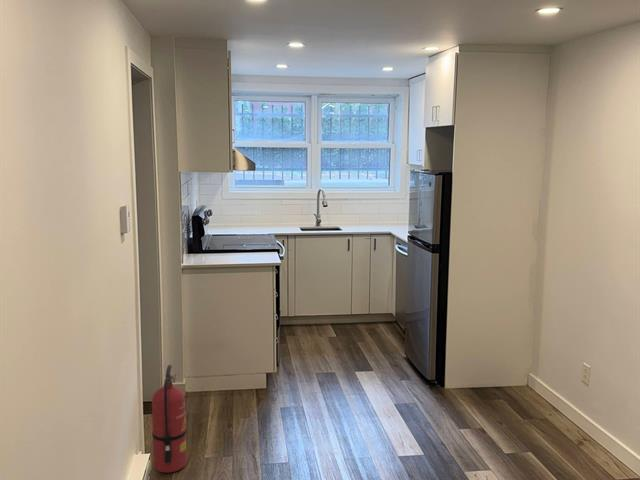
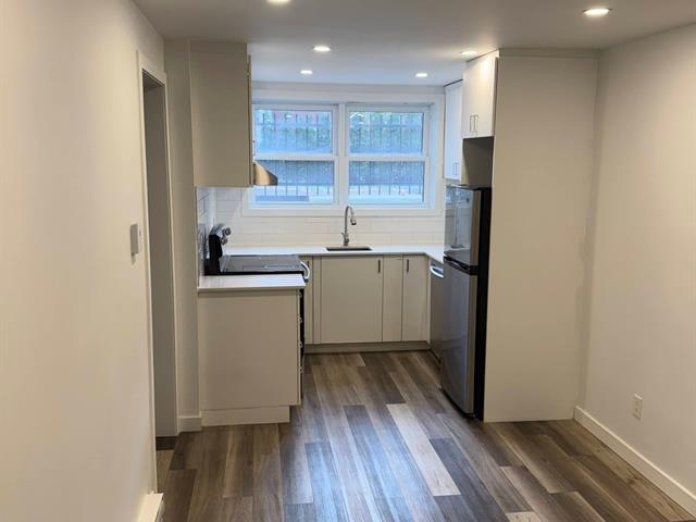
- fire extinguisher [151,364,187,474]
